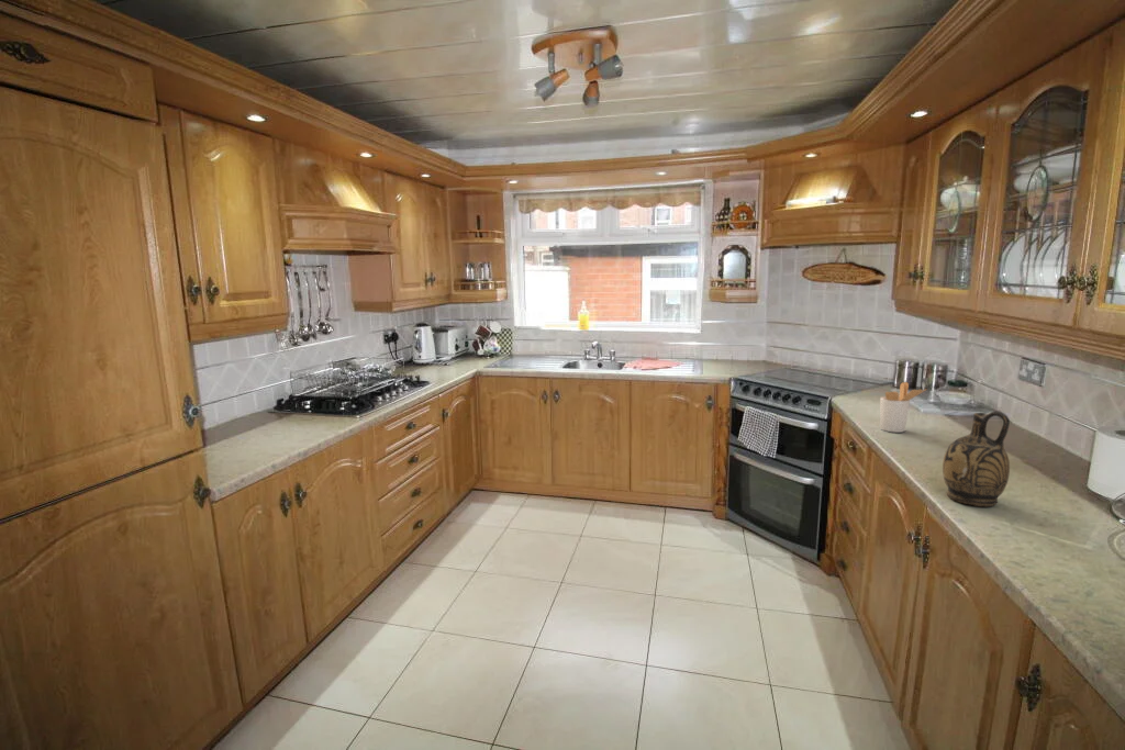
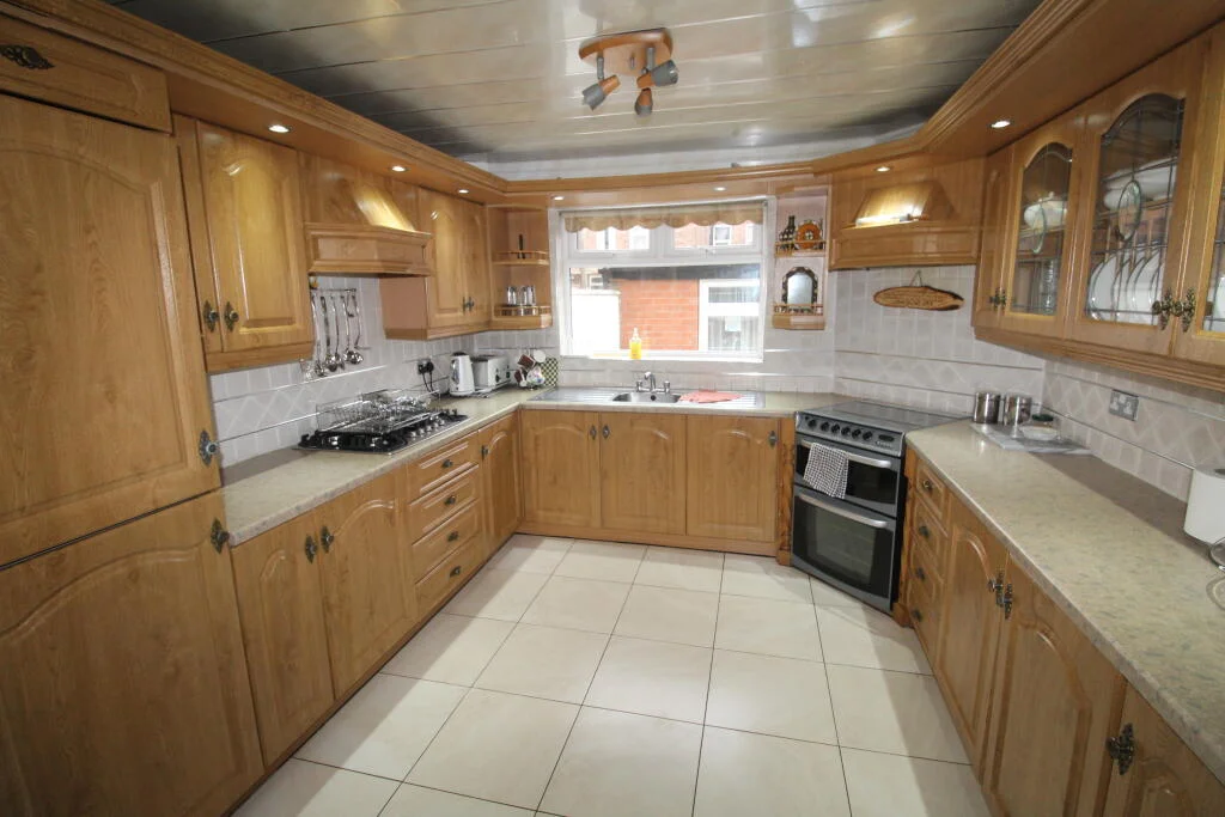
- ceramic jug [942,410,1011,507]
- utensil holder [879,381,928,434]
